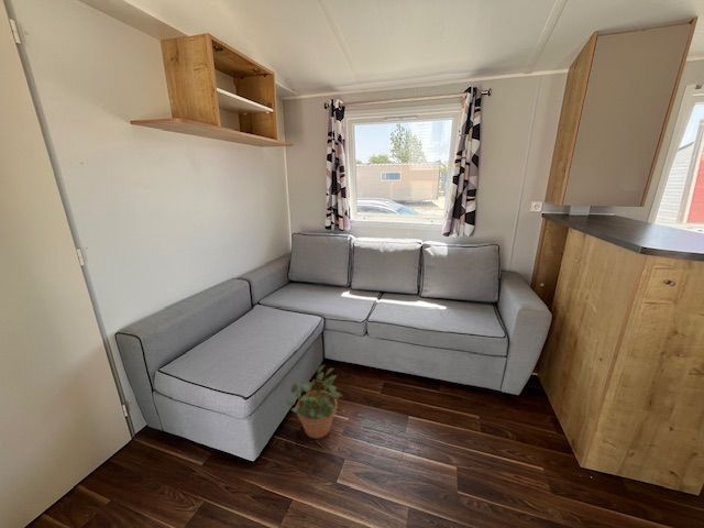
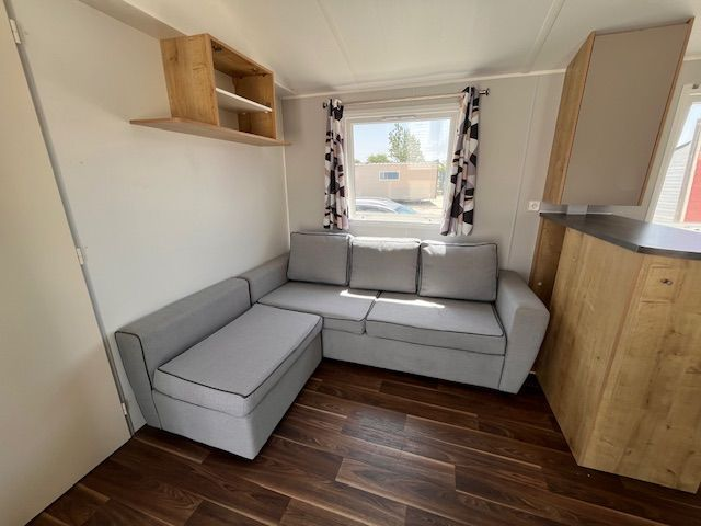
- potted plant [285,364,343,440]
